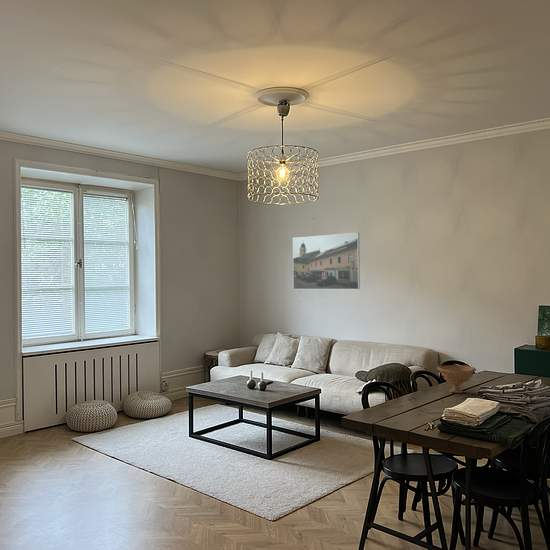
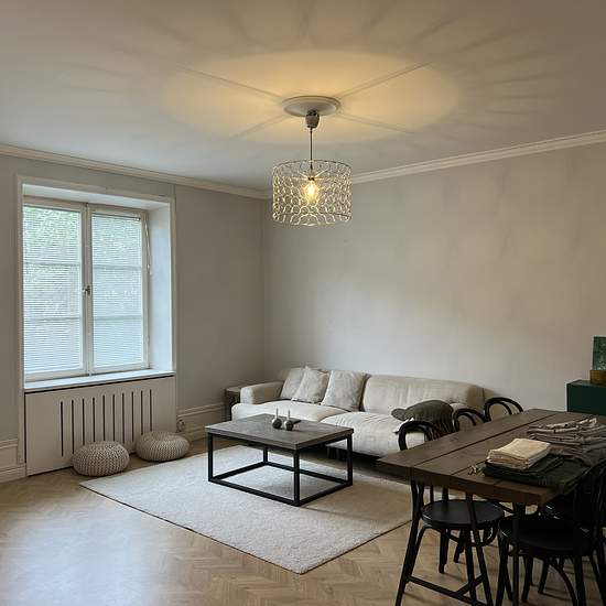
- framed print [292,232,361,290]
- bowl [436,364,477,394]
